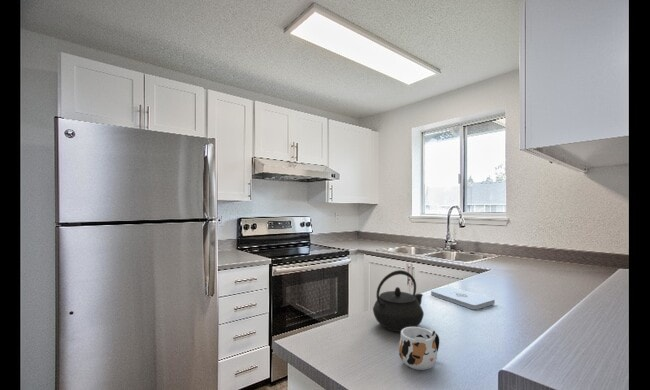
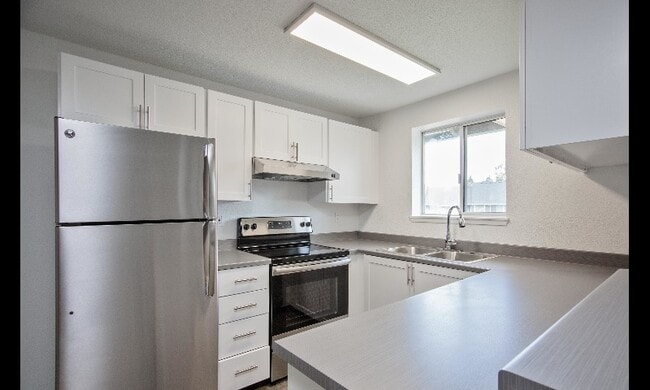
- notepad [430,285,496,310]
- kettle [372,269,425,333]
- mug [398,326,440,371]
